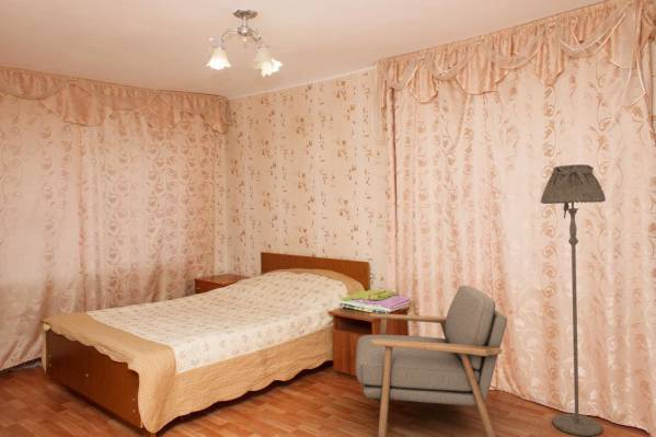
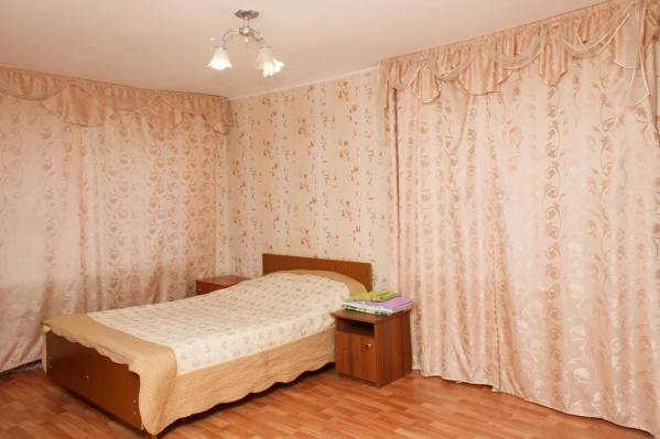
- armchair [355,285,508,437]
- floor lamp [540,163,607,437]
